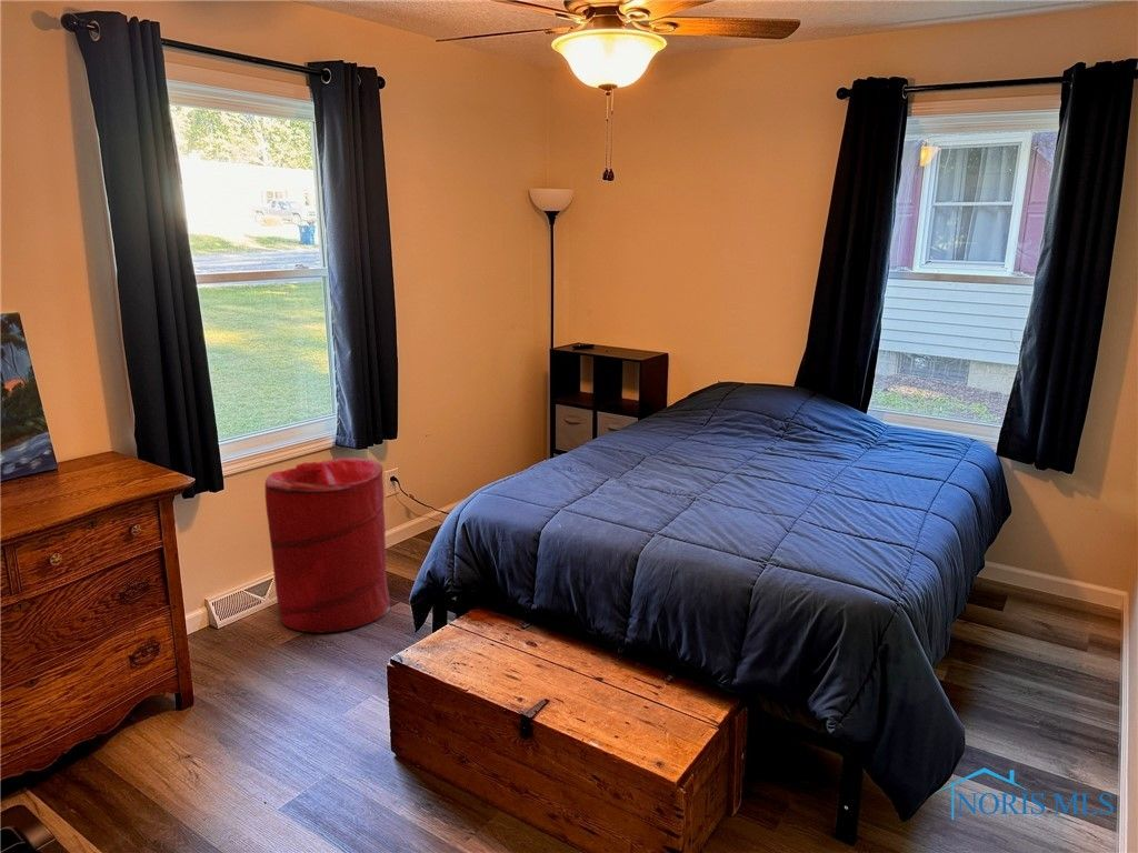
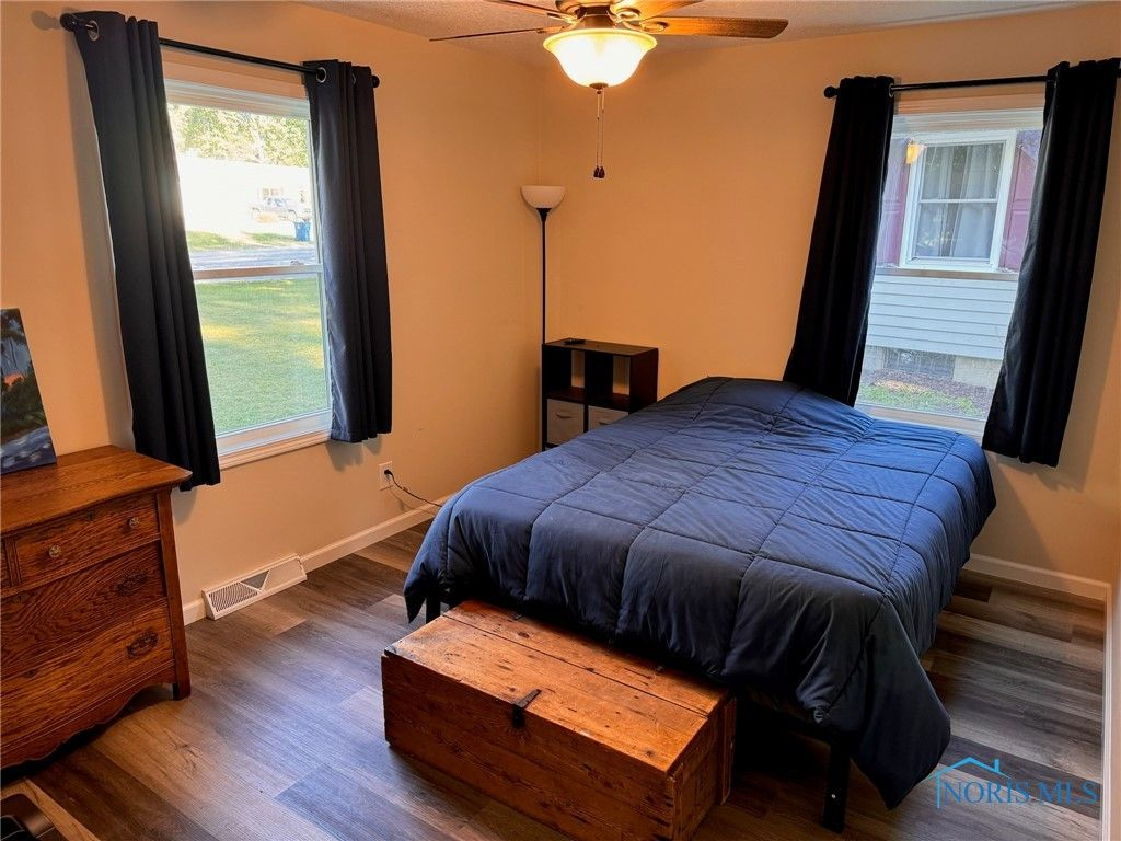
- laundry hamper [264,456,391,634]
